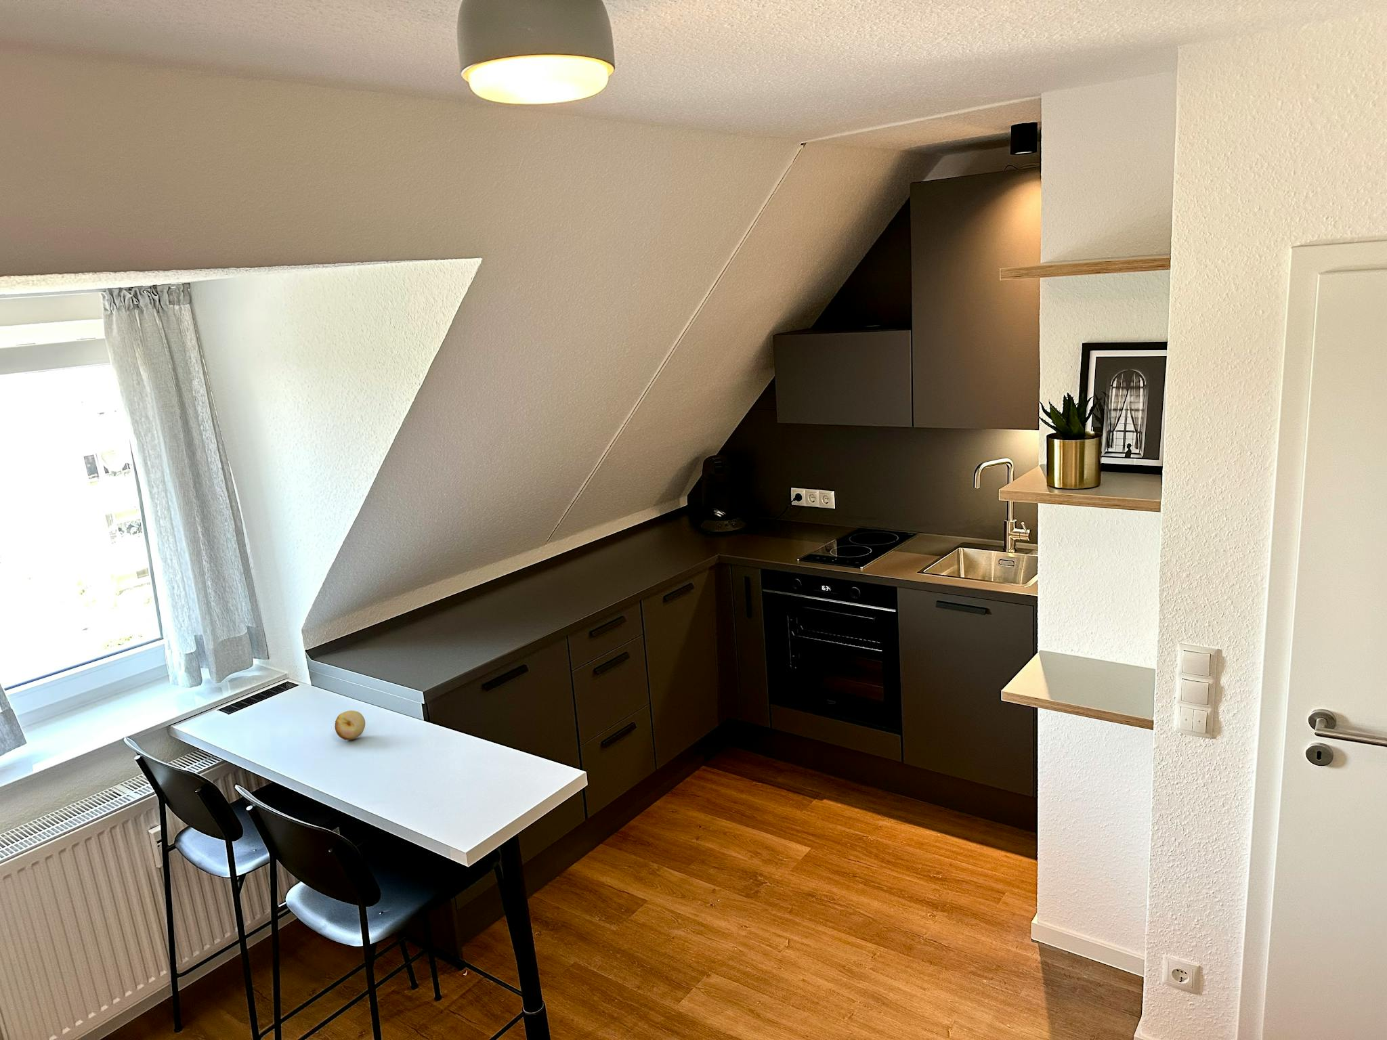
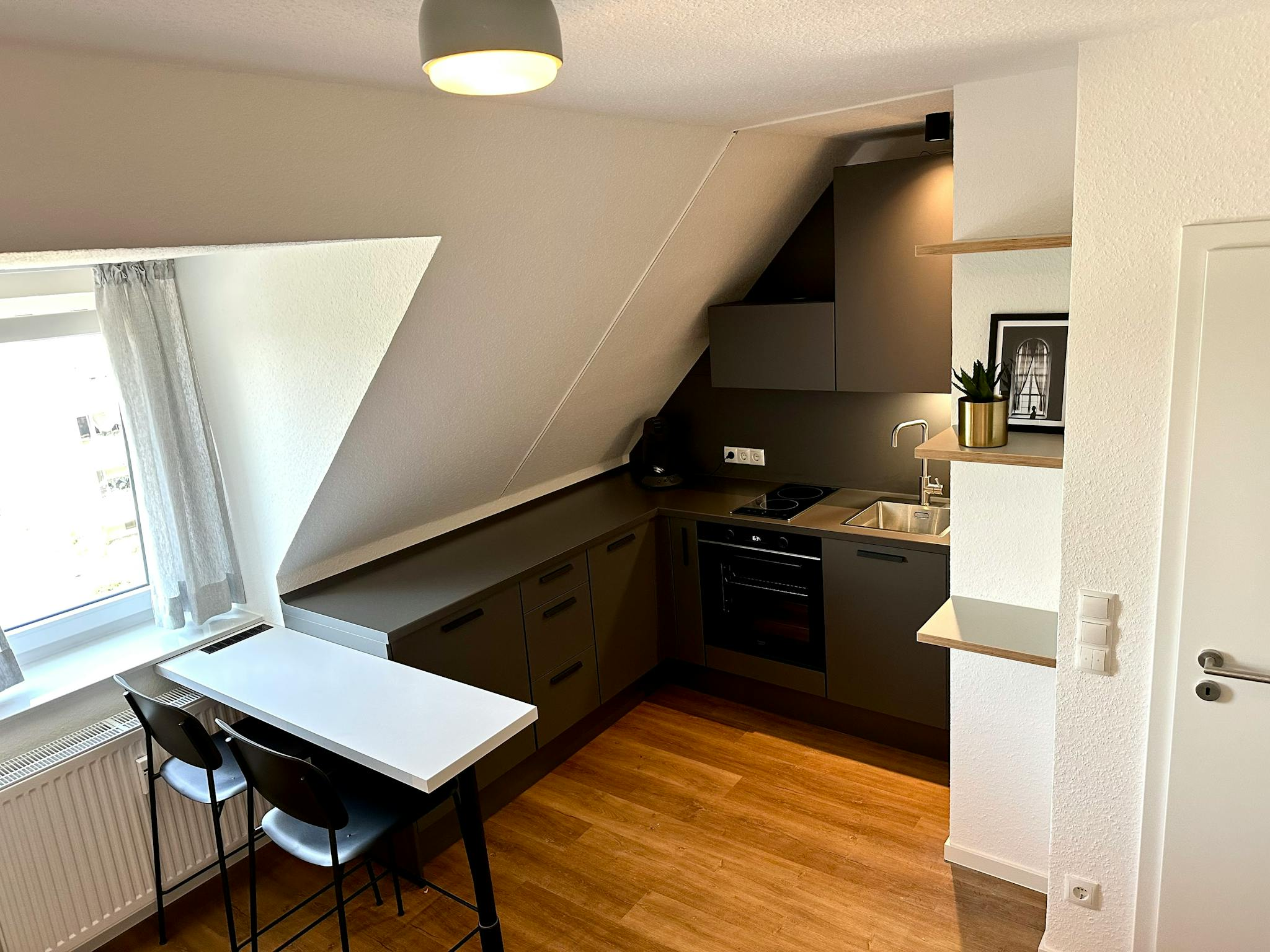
- fruit [334,710,366,741]
